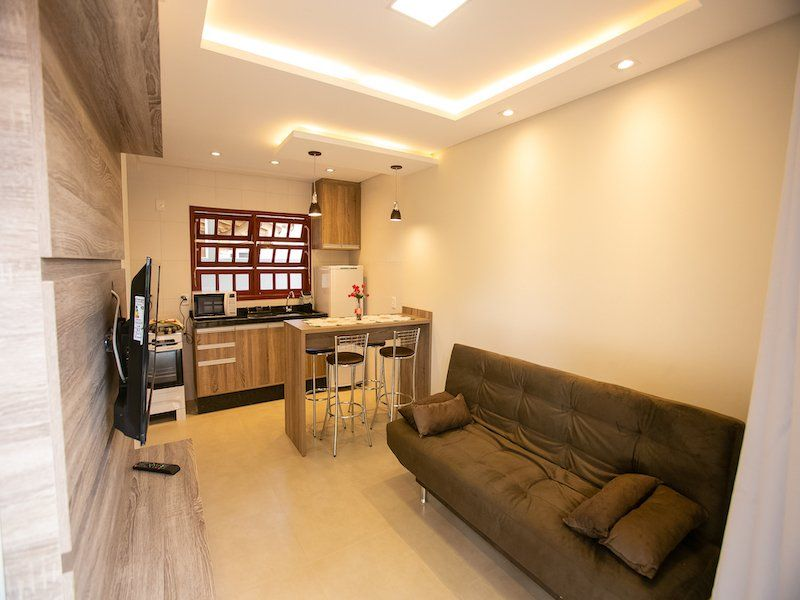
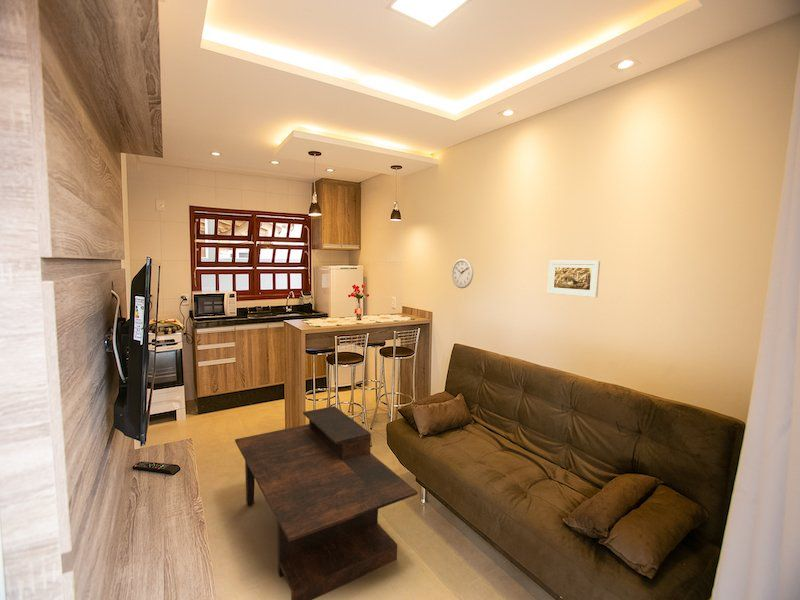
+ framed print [546,260,601,299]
+ wall clock [451,257,474,289]
+ coffee table [234,405,418,600]
